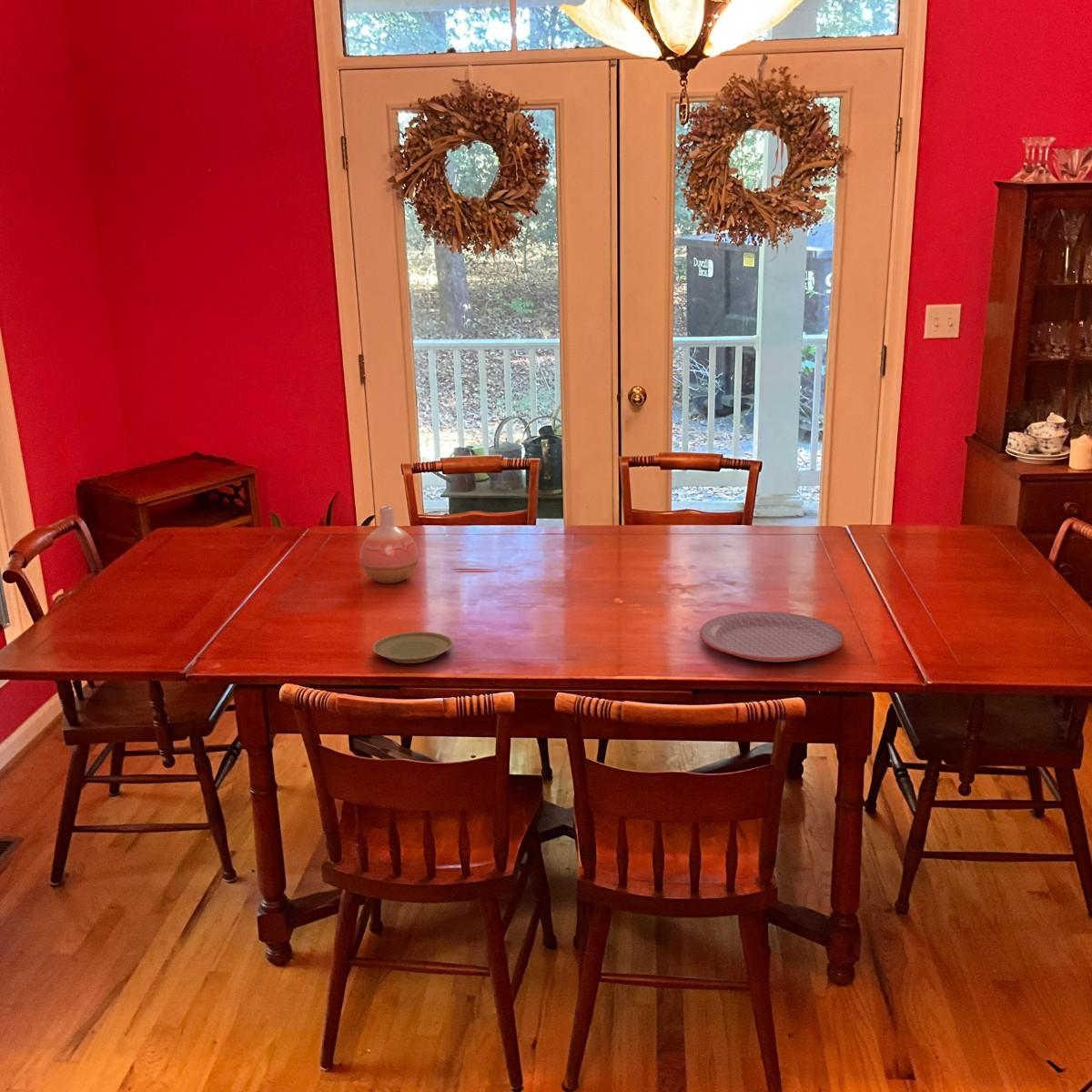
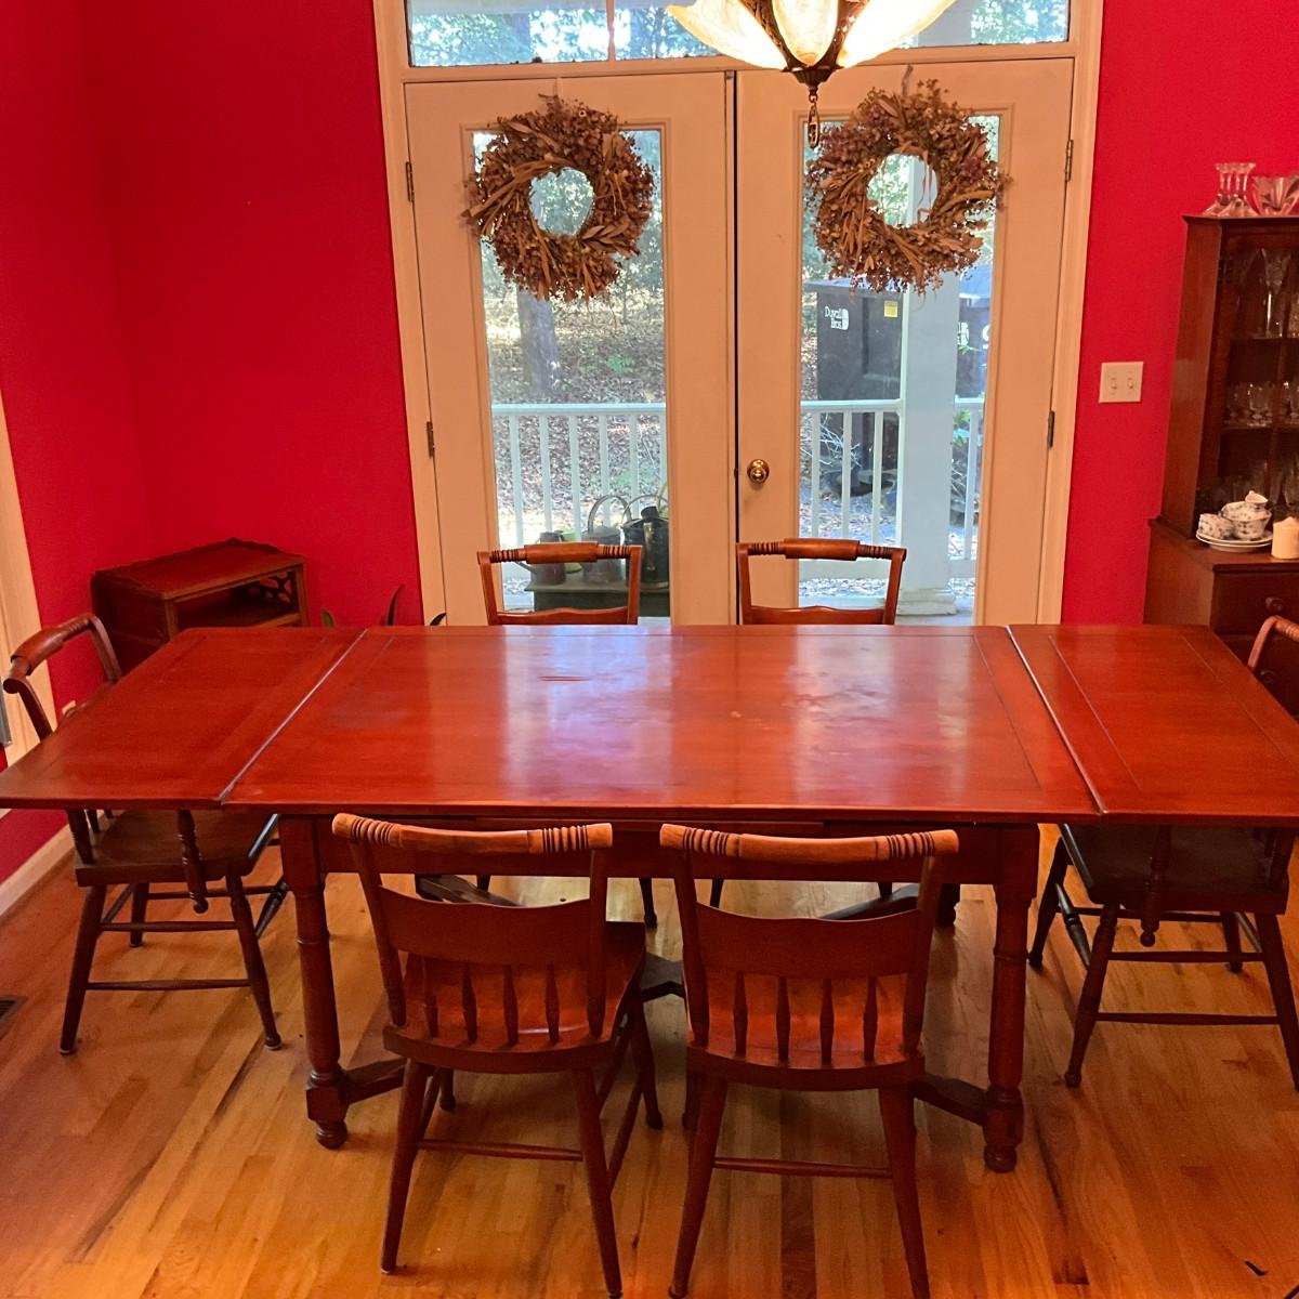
- plate [698,611,844,662]
- vase [359,505,420,584]
- plate [372,631,454,664]
